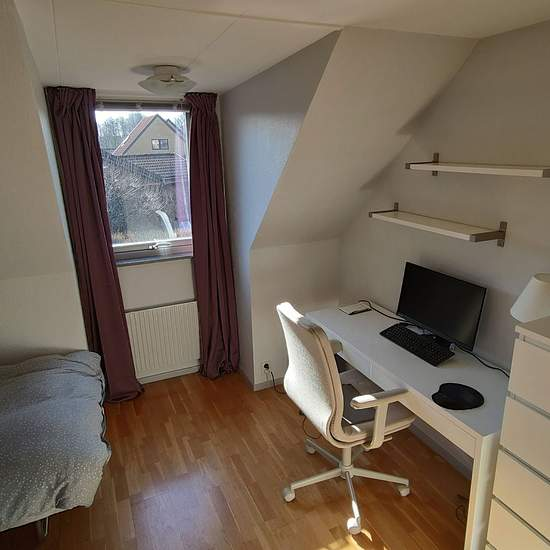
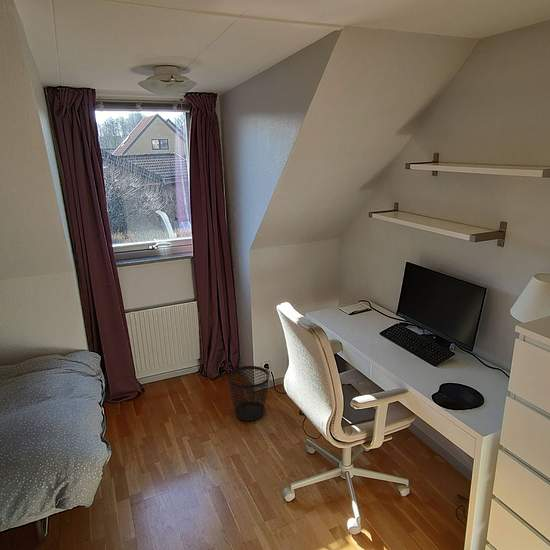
+ wastebasket [227,365,270,422]
